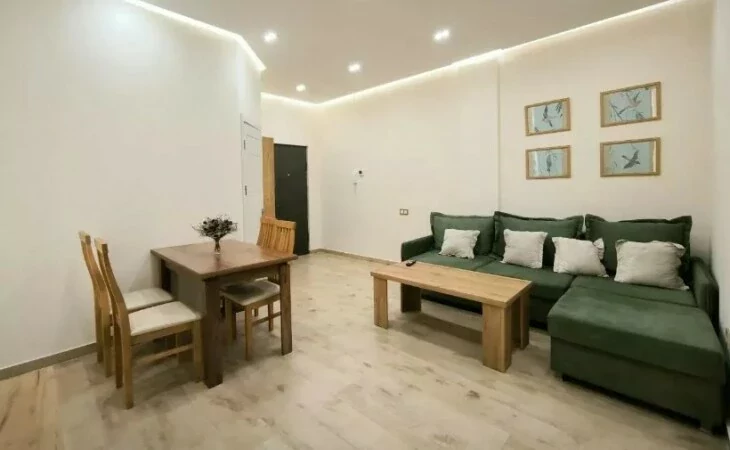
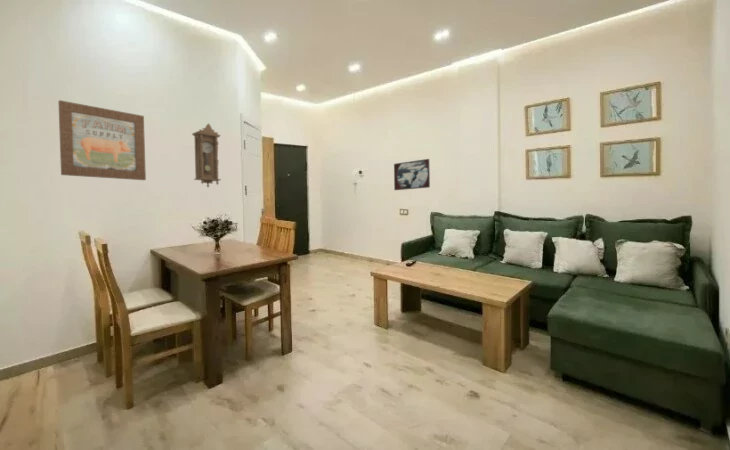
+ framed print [393,158,431,191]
+ pendulum clock [191,123,222,188]
+ wall art [58,99,147,181]
